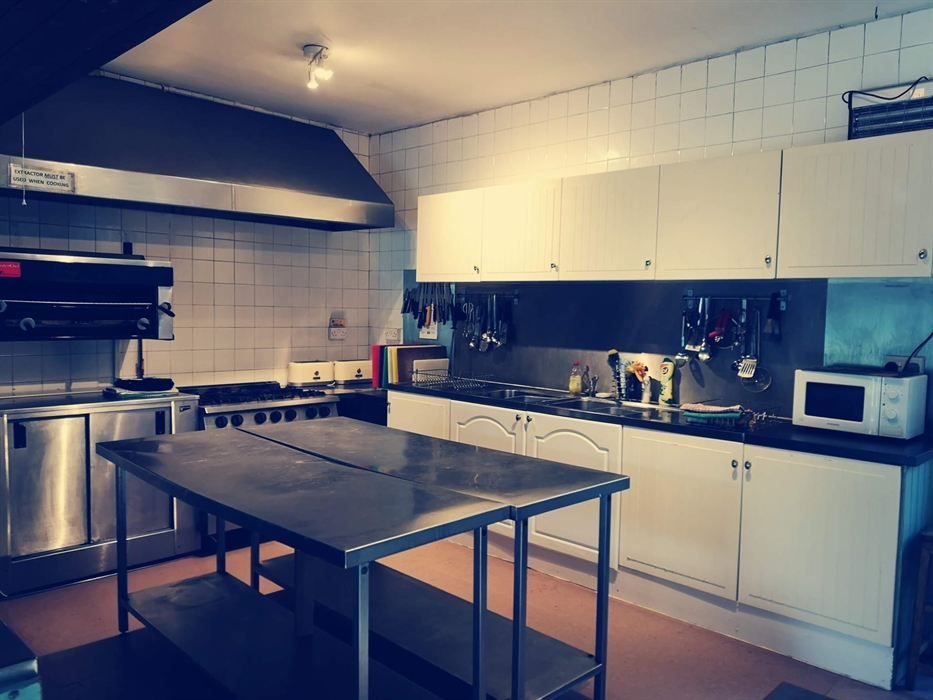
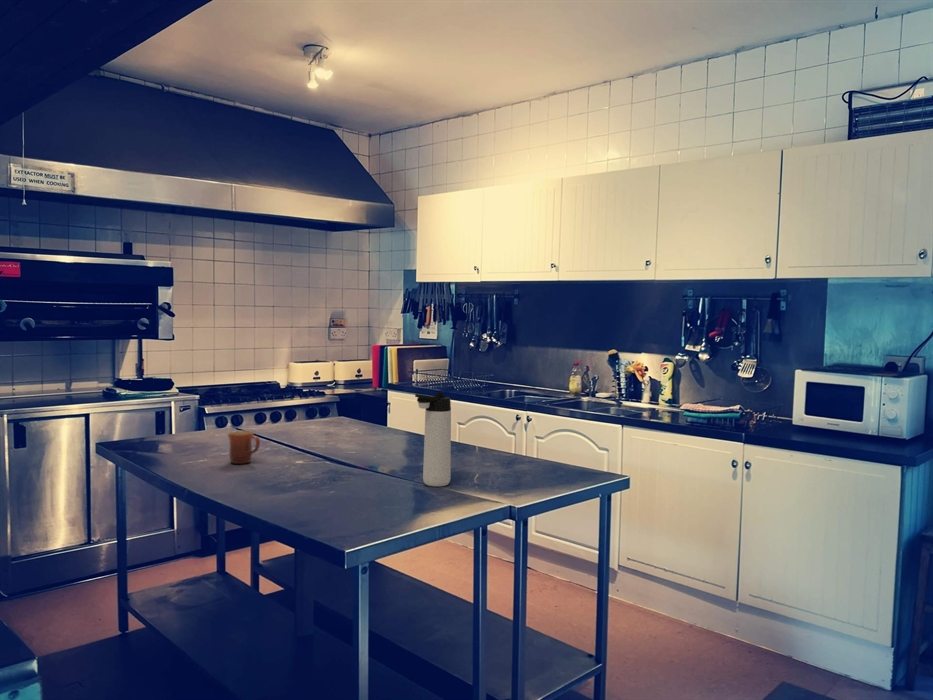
+ thermos bottle [414,391,452,487]
+ mug [226,430,261,465]
